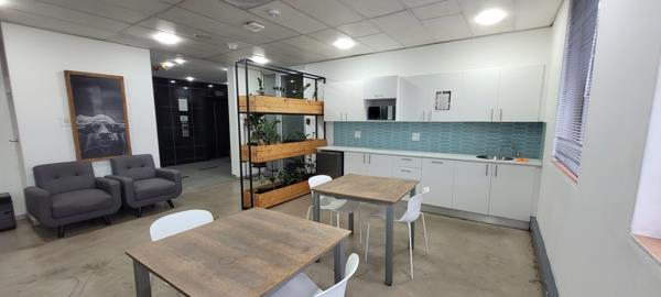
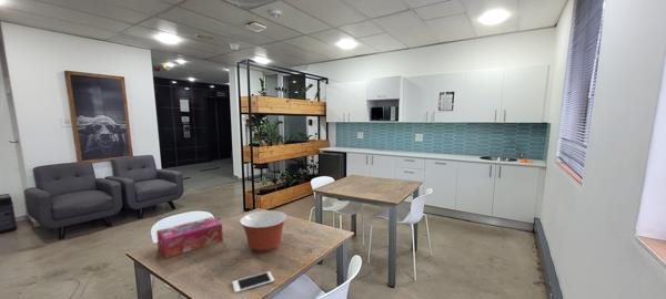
+ mixing bowl [239,209,289,252]
+ cell phone [231,270,275,293]
+ tissue box [155,216,224,259]
